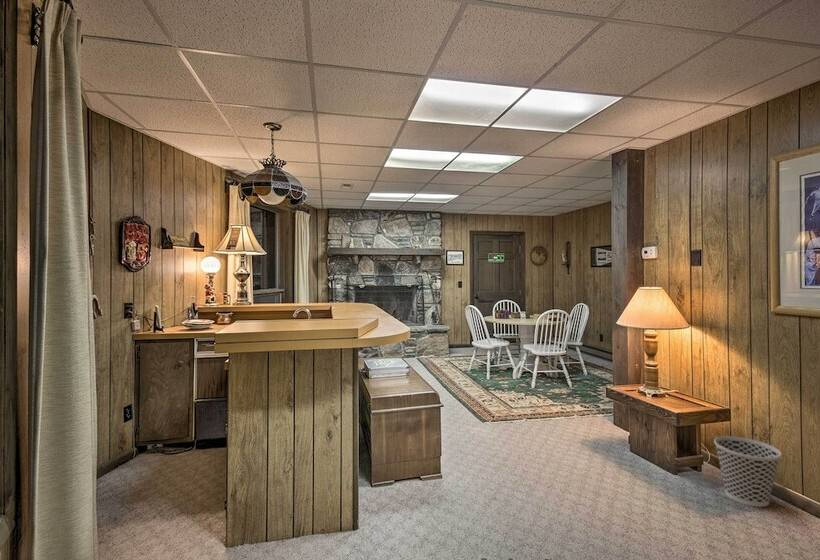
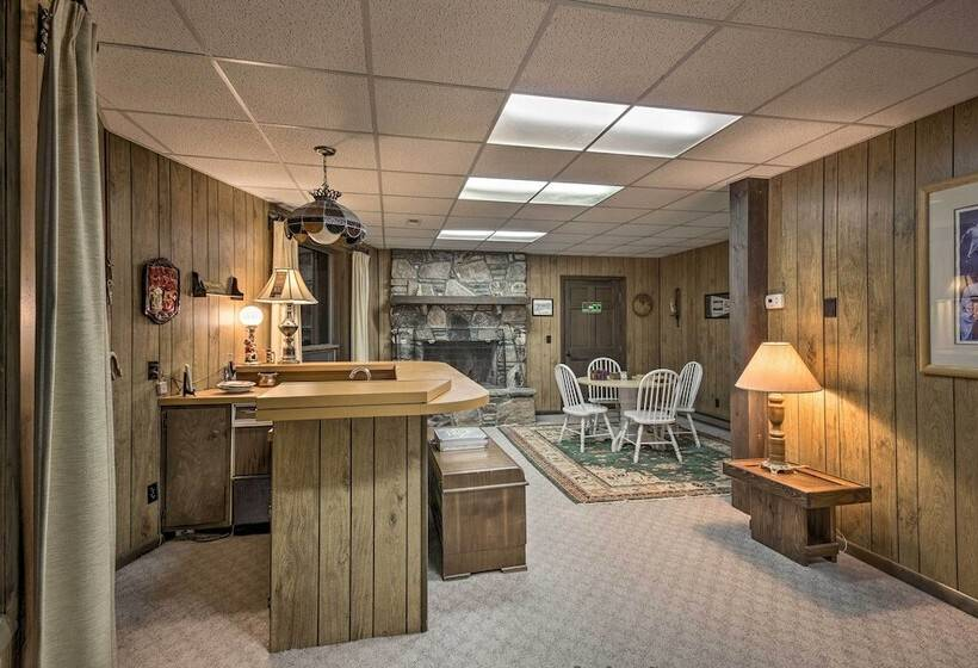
- wastebasket [713,435,783,508]
